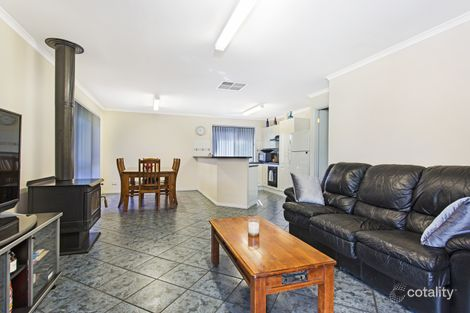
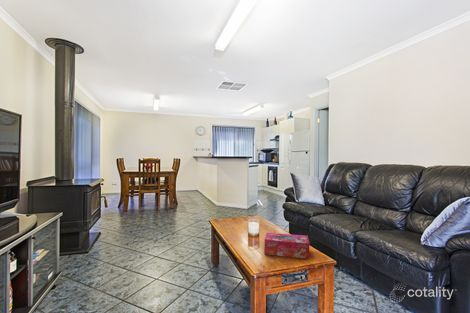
+ tissue box [263,232,310,260]
